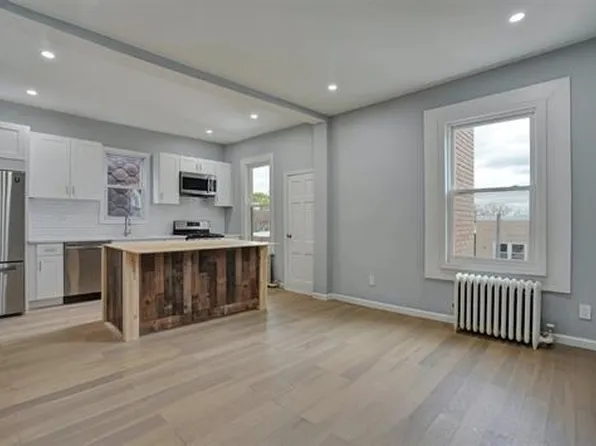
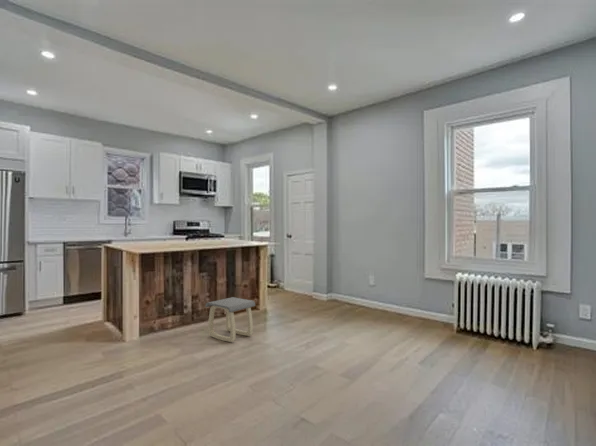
+ stool [205,296,256,343]
